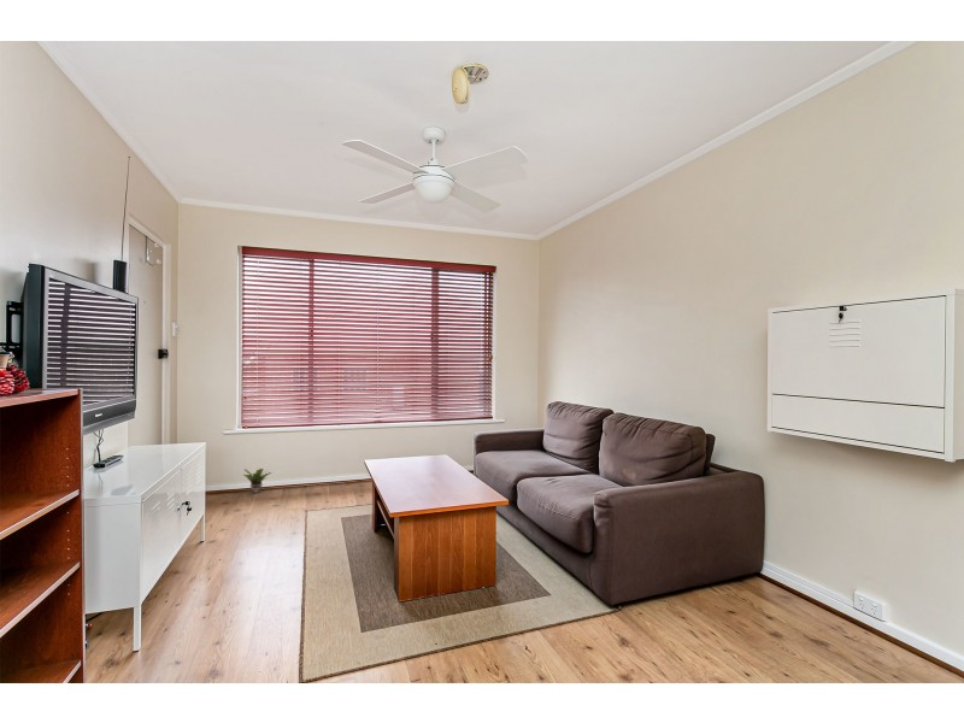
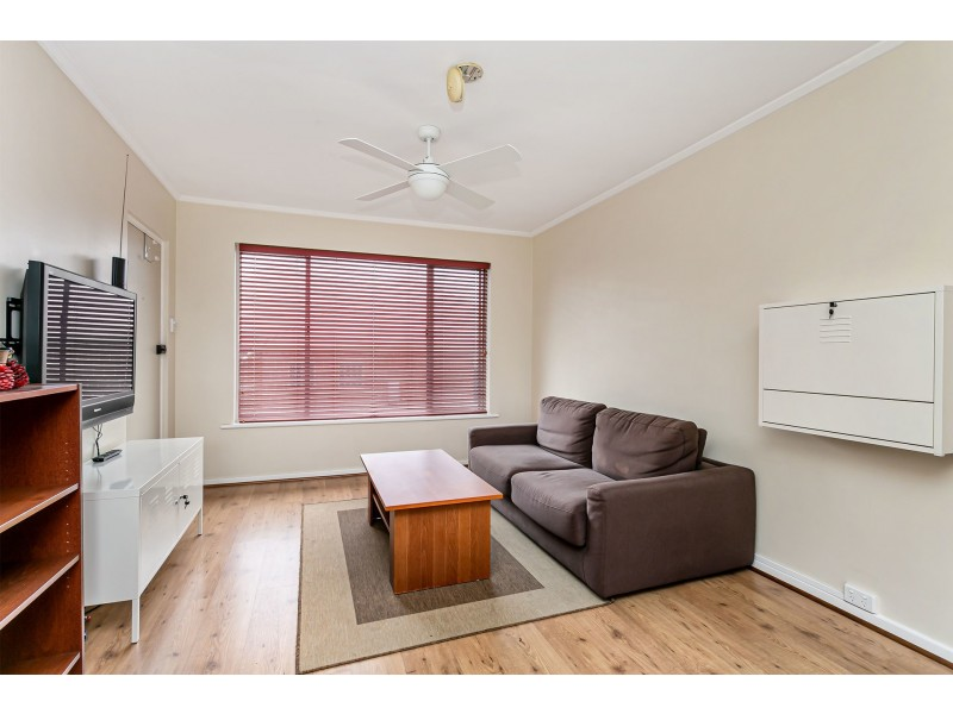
- potted plant [242,468,272,494]
